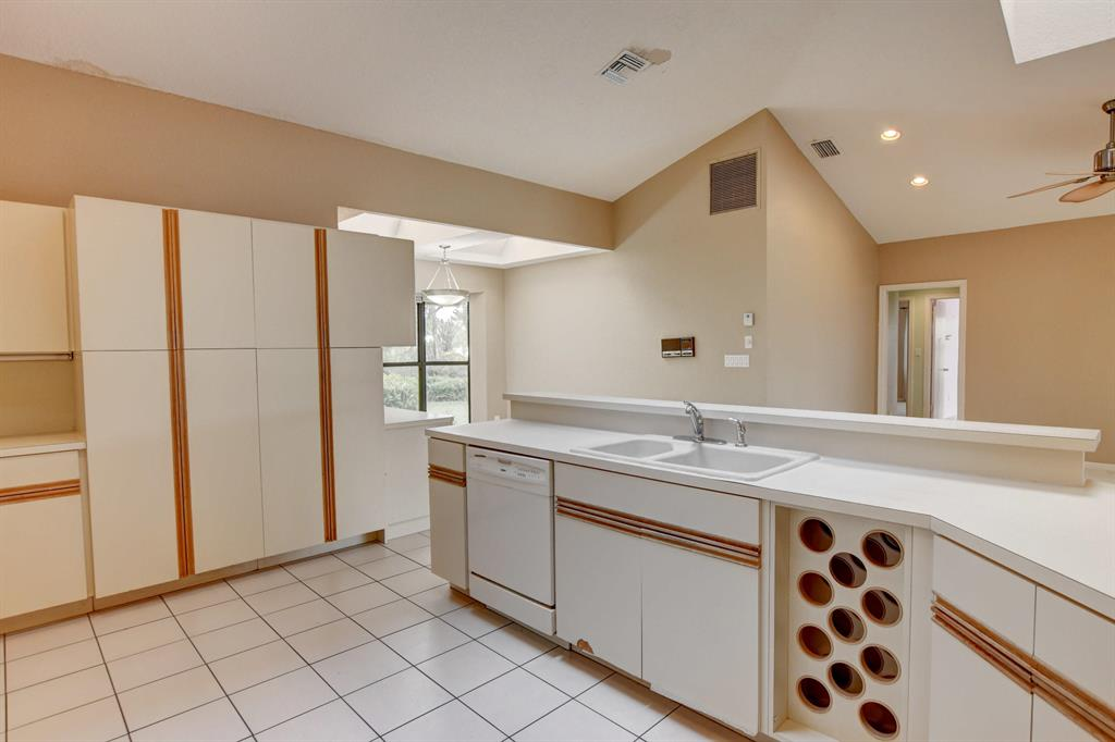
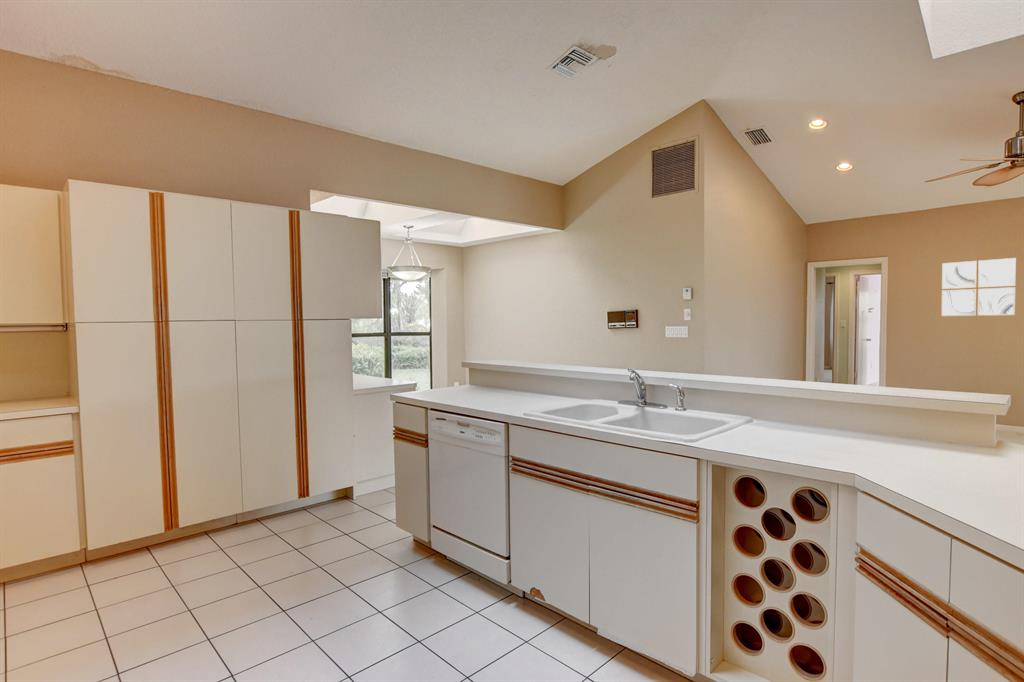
+ wall art [941,257,1017,317]
